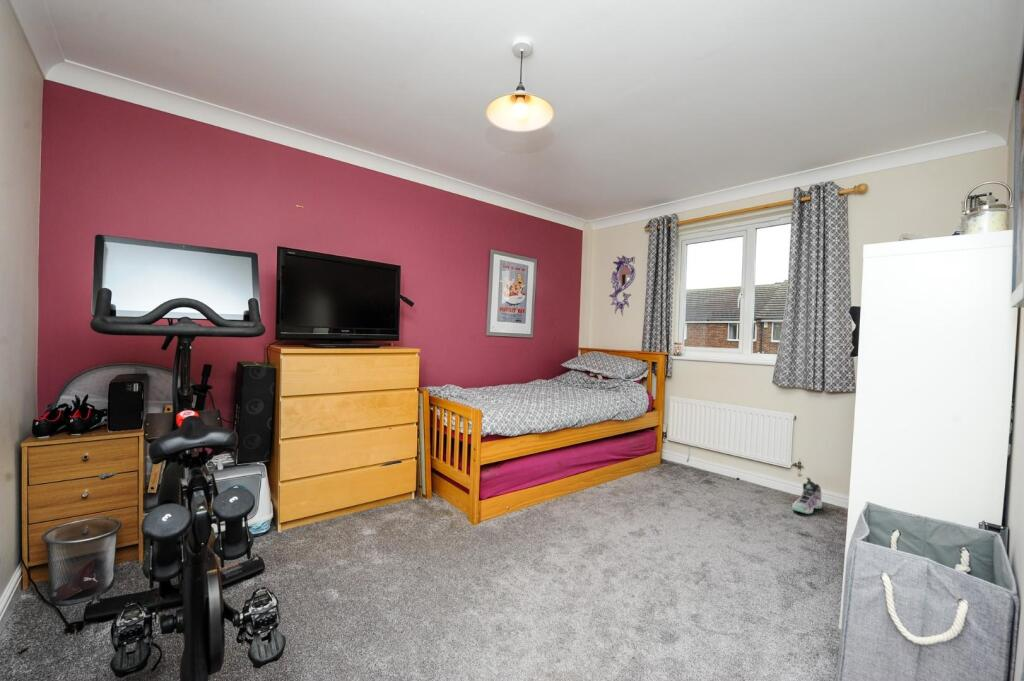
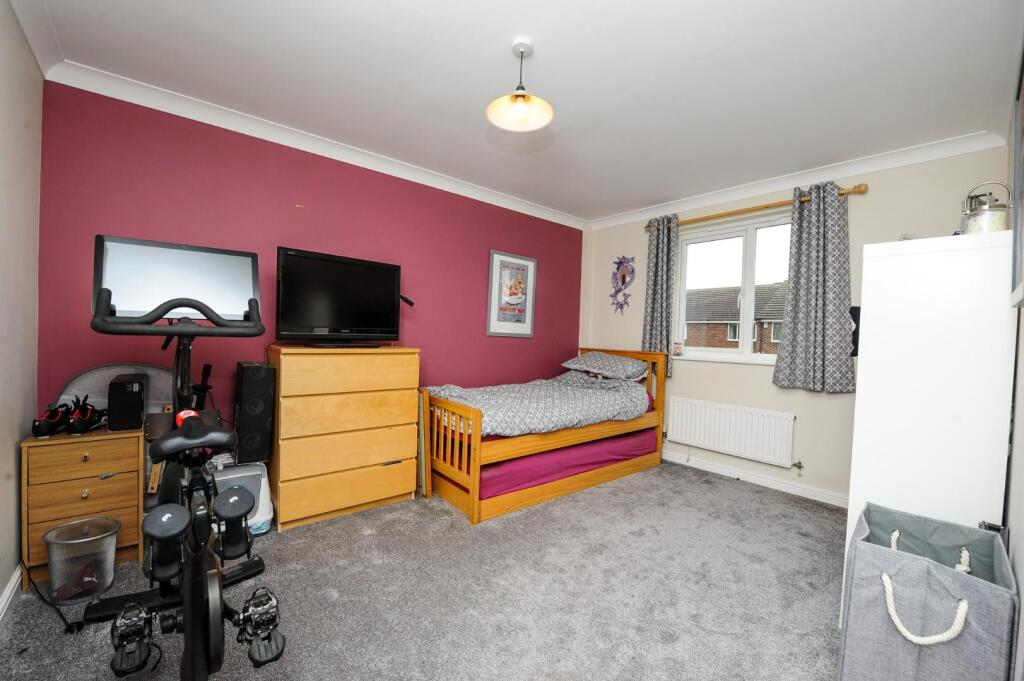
- sneaker [791,476,823,515]
